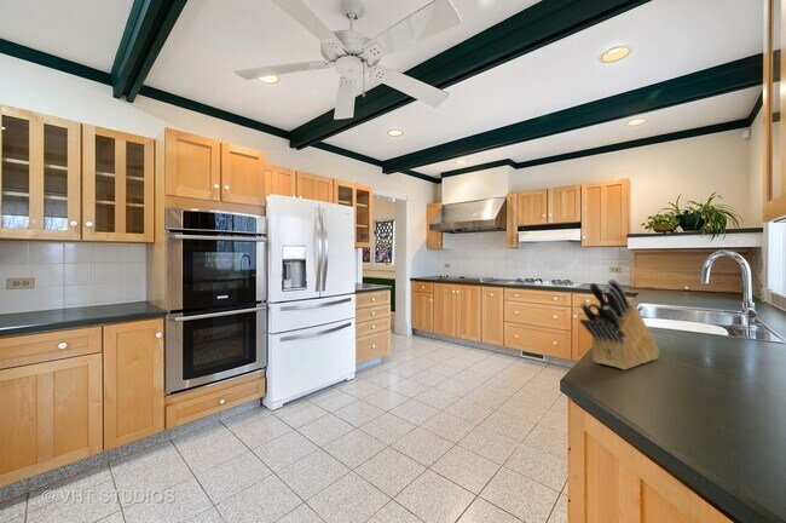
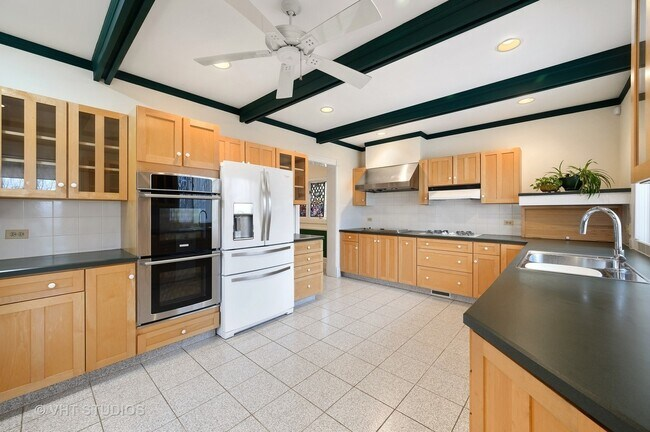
- knife block [578,278,660,370]
